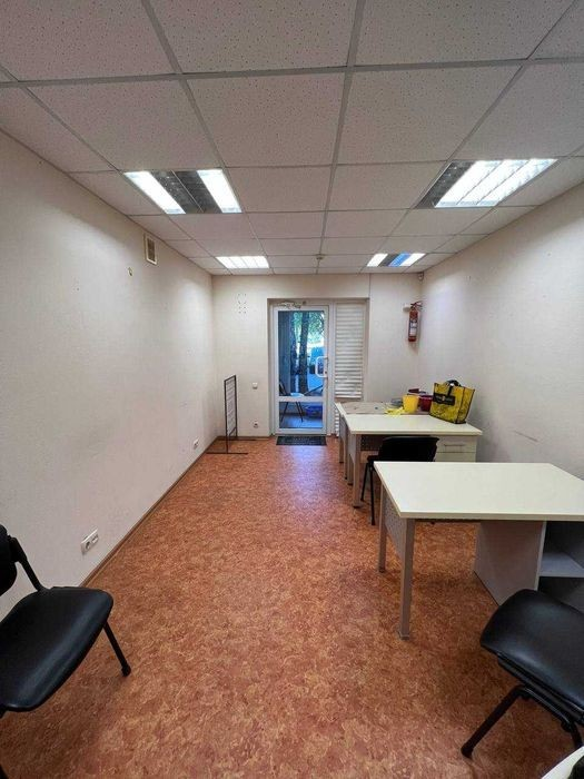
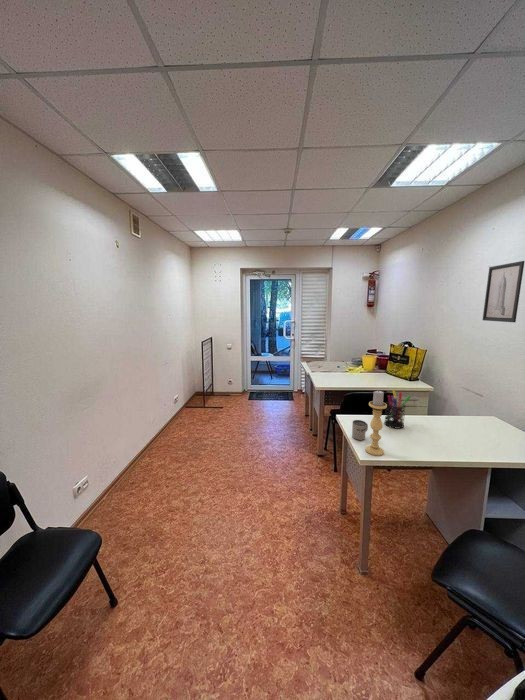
+ pen holder [383,389,412,430]
+ mug [351,419,369,441]
+ wall art [482,260,525,323]
+ candle holder [364,389,388,457]
